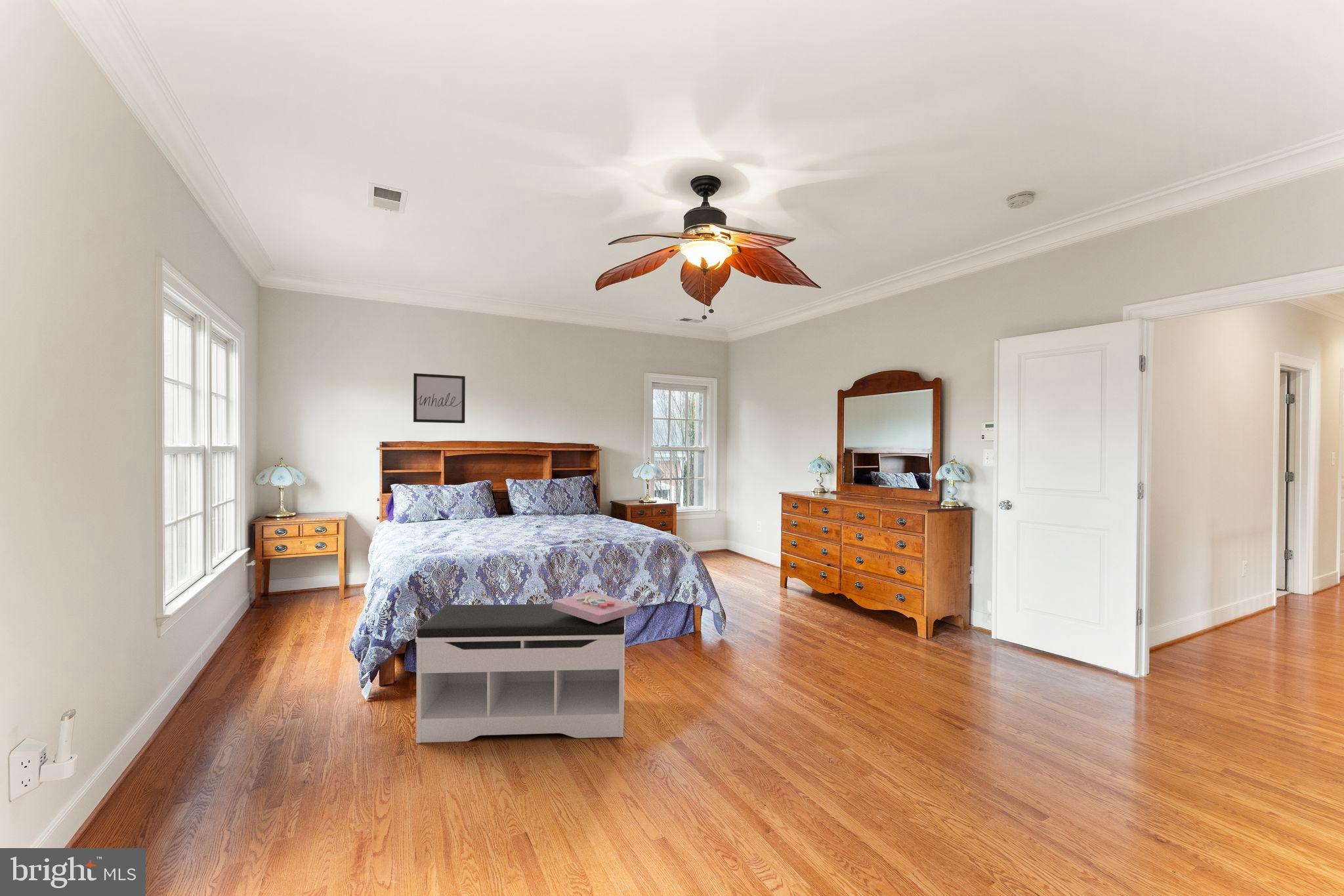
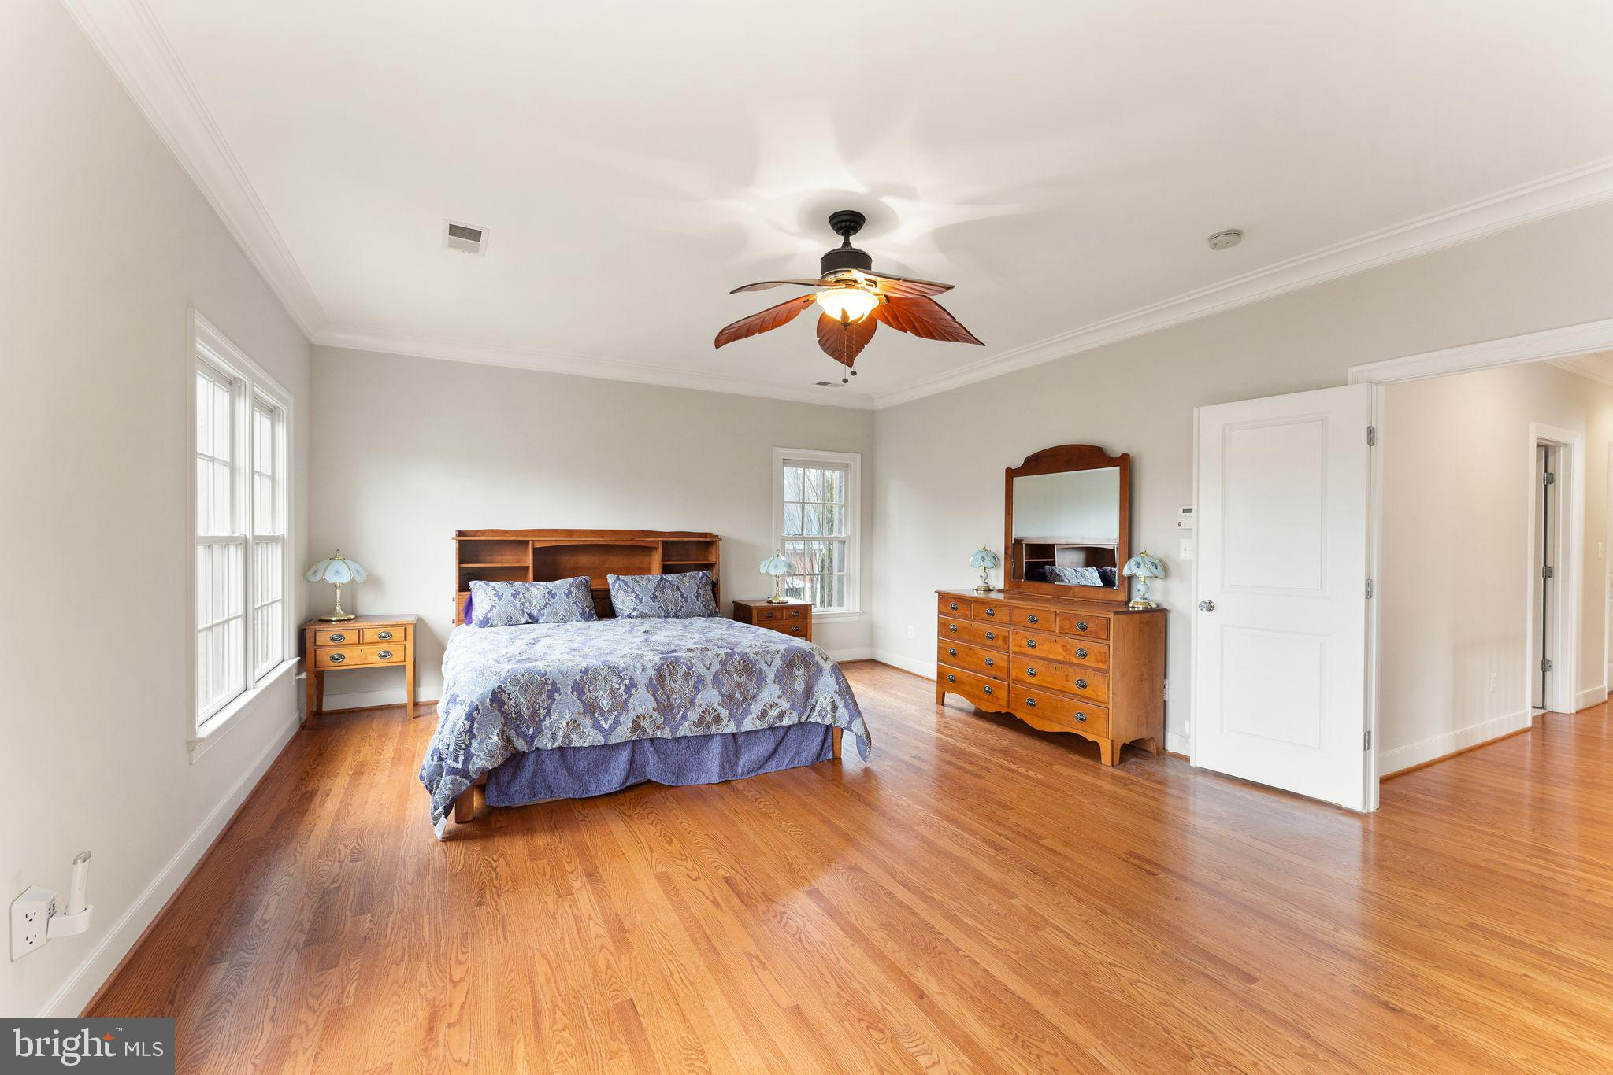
- wall art [413,373,466,424]
- bench [415,603,626,744]
- decorative box [552,591,638,624]
